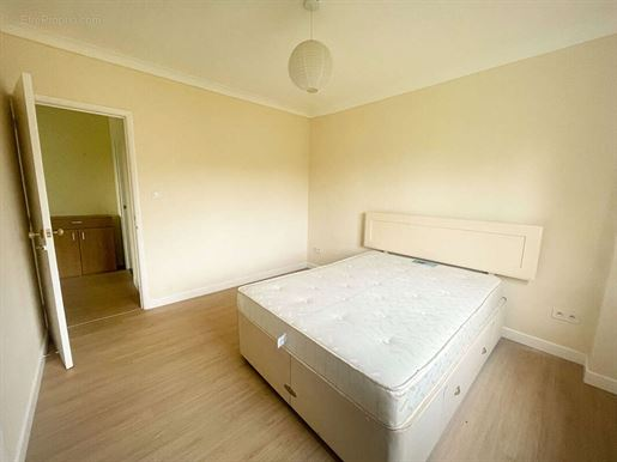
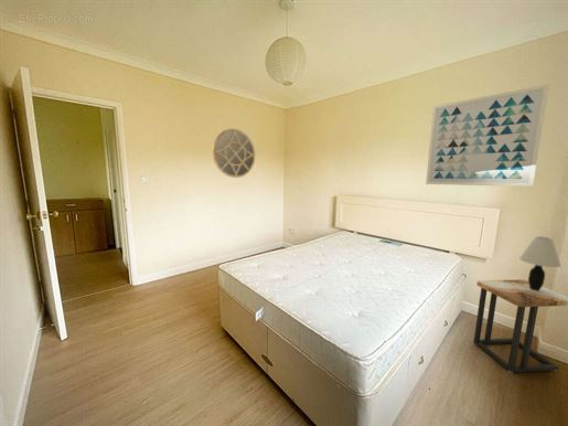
+ side table [473,278,568,374]
+ wall art [425,83,550,188]
+ home mirror [212,128,256,179]
+ table lamp [518,235,562,291]
